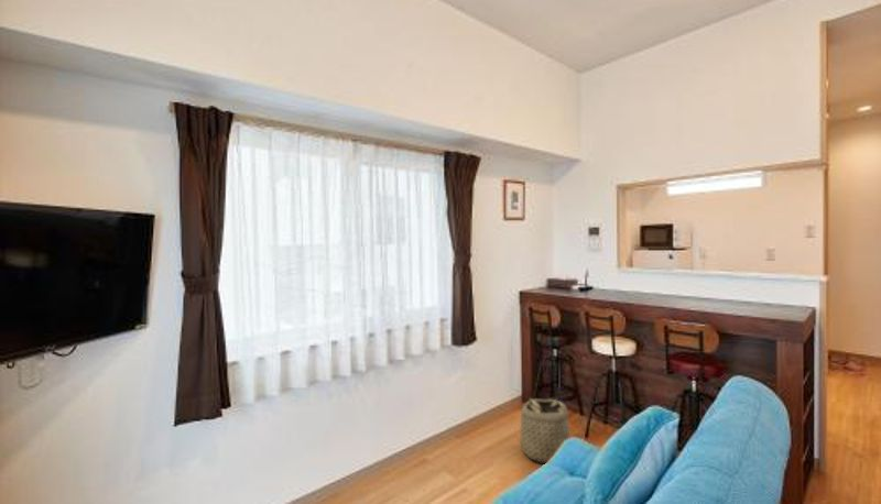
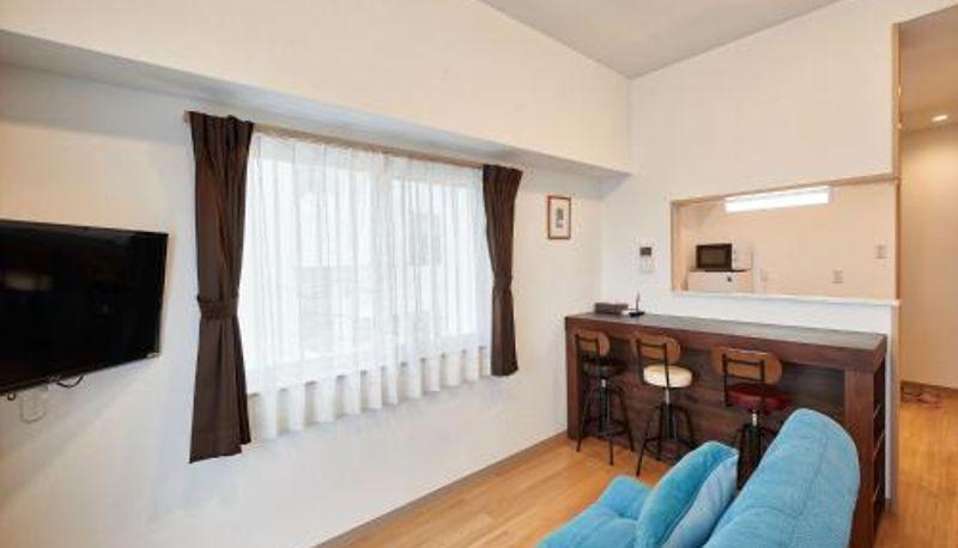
- basket [513,397,572,463]
